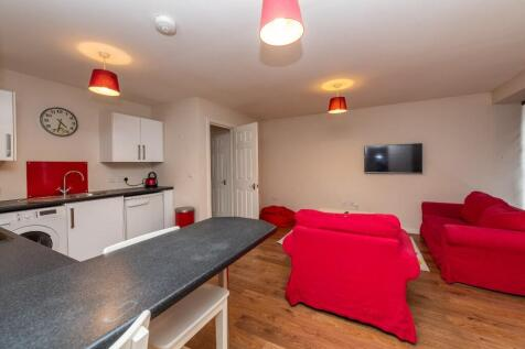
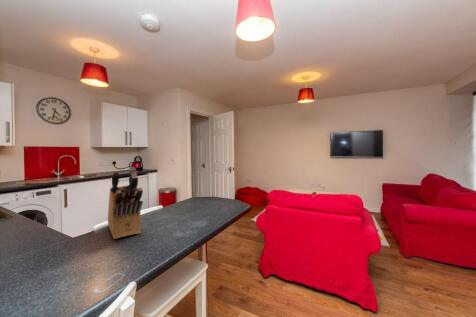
+ knife block [107,166,144,240]
